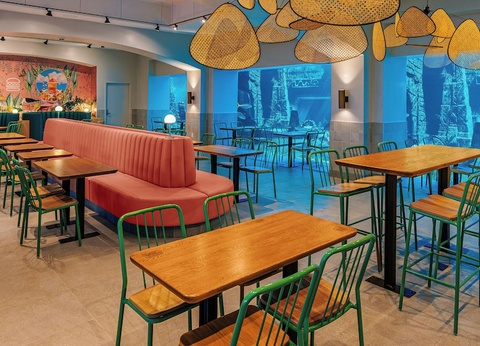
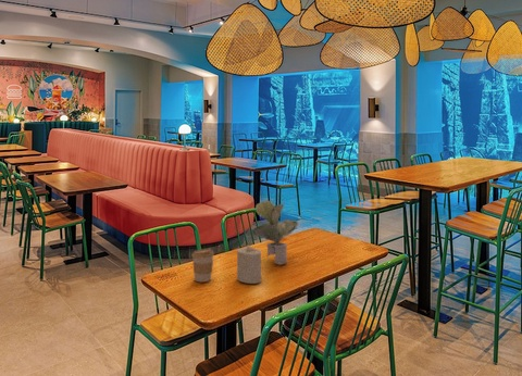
+ potted plant [251,200,299,266]
+ candle [236,243,262,285]
+ coffee cup [190,248,214,283]
